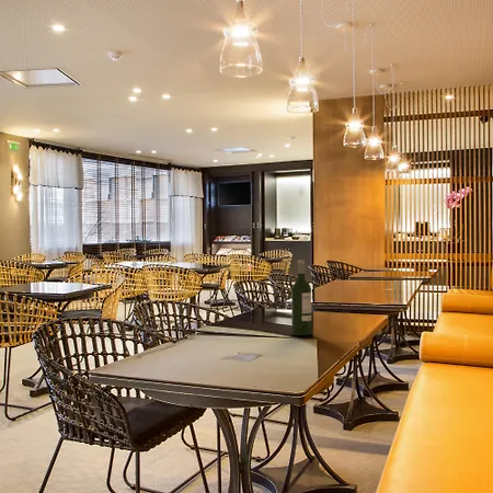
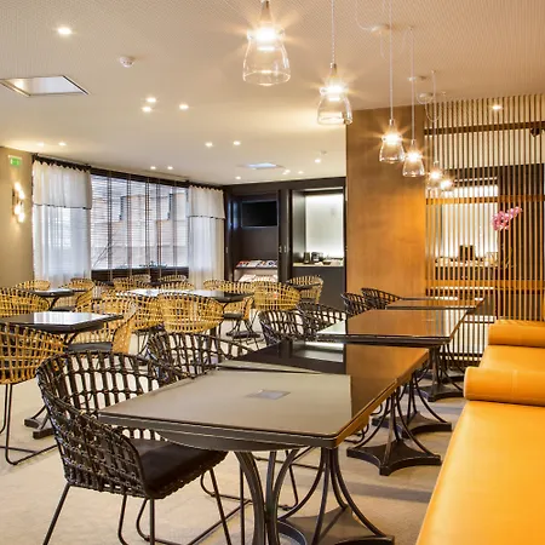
- wine bottle [290,260,312,336]
